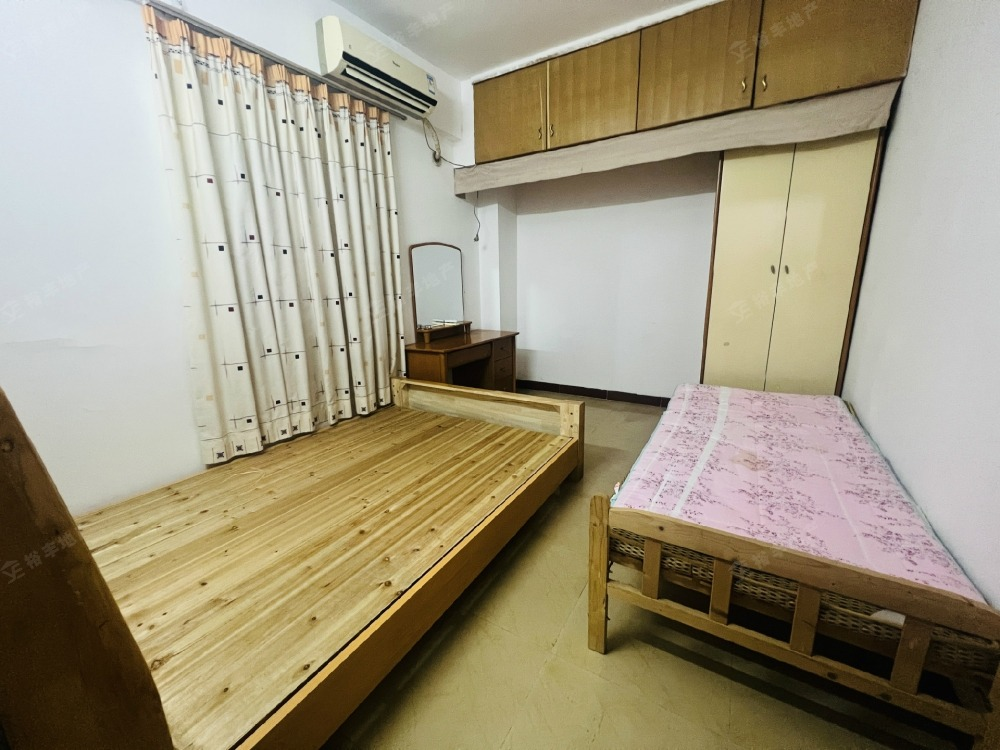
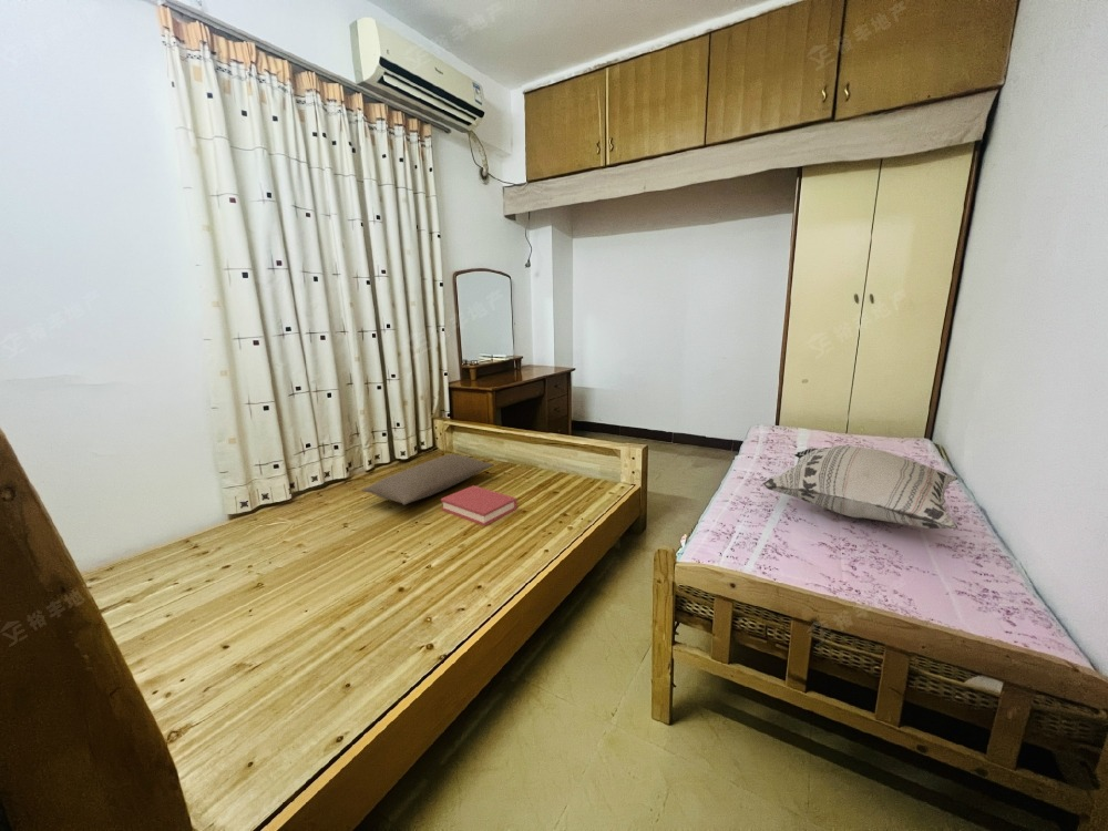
+ pillow [360,453,495,506]
+ hardback book [440,484,519,527]
+ decorative pillow [761,444,958,530]
